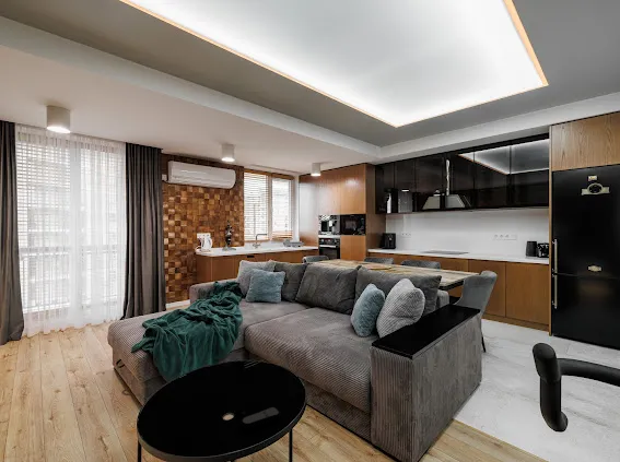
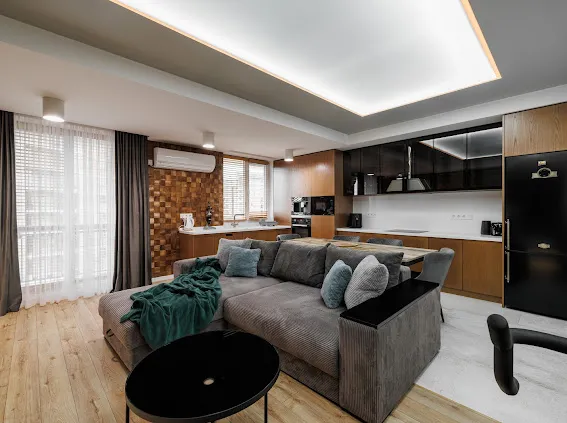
- remote control [239,406,282,429]
